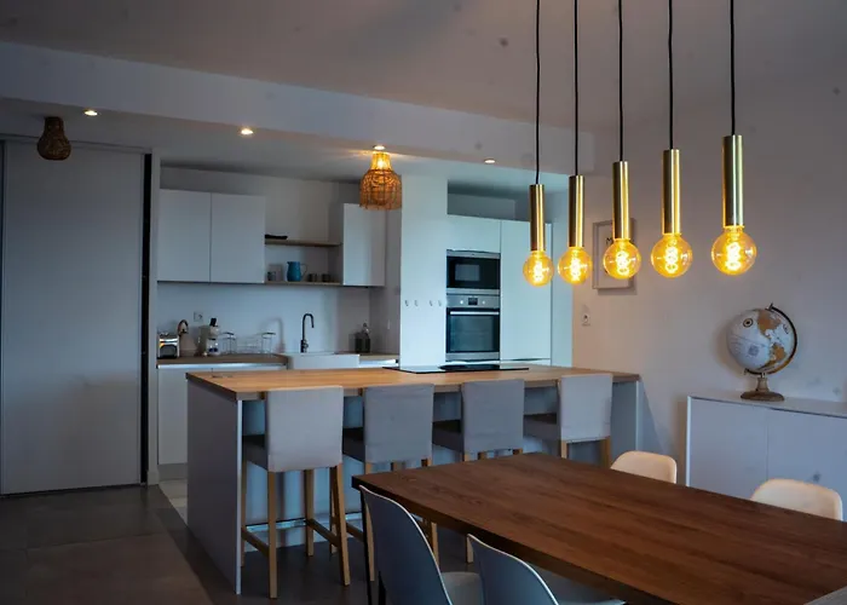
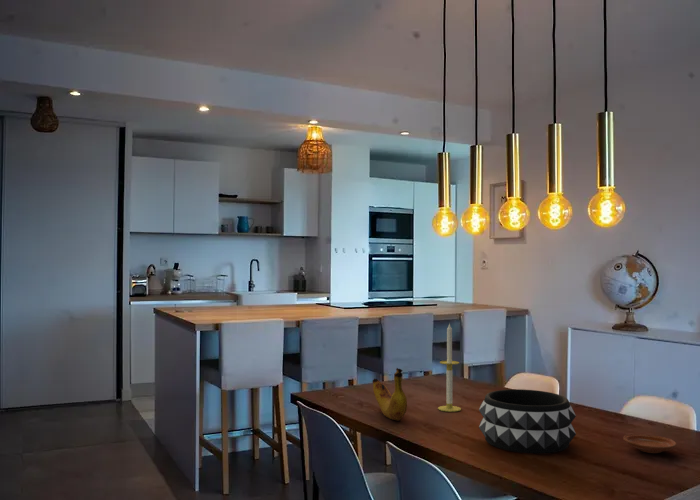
+ banana [372,367,408,422]
+ plate [622,433,678,454]
+ decorative bowl [478,388,577,455]
+ candle [437,322,462,413]
